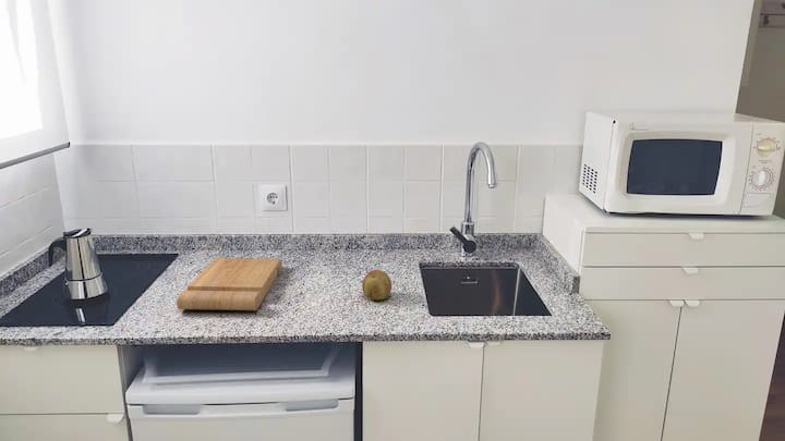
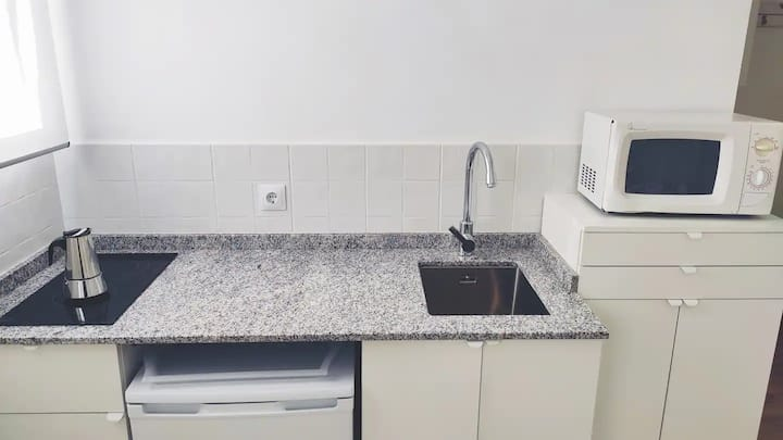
- apple [361,269,392,301]
- cutting board [176,257,283,311]
